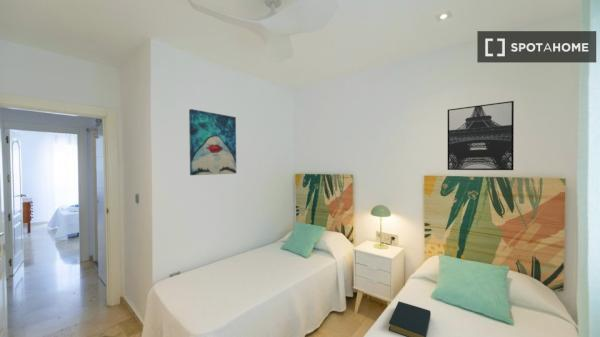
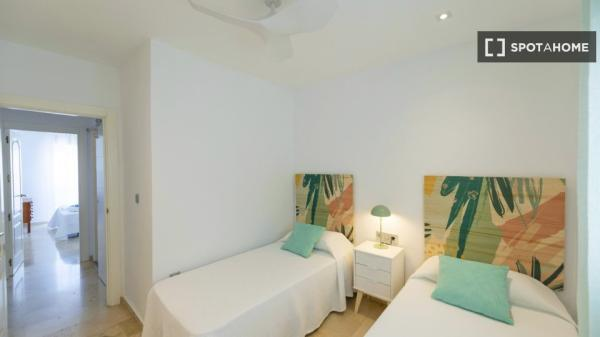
- wall art [447,100,515,171]
- hardback book [388,300,432,337]
- wall art [188,108,237,176]
